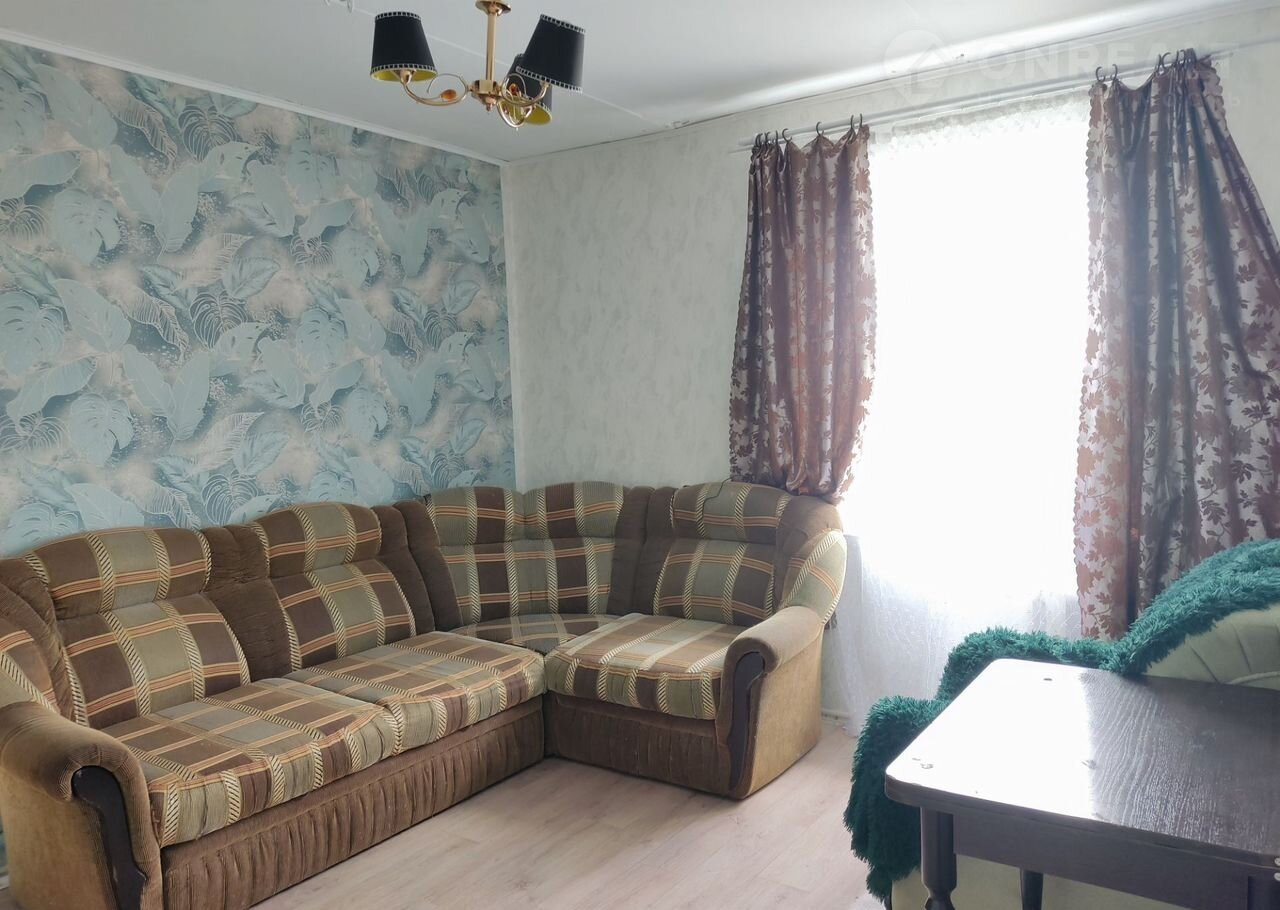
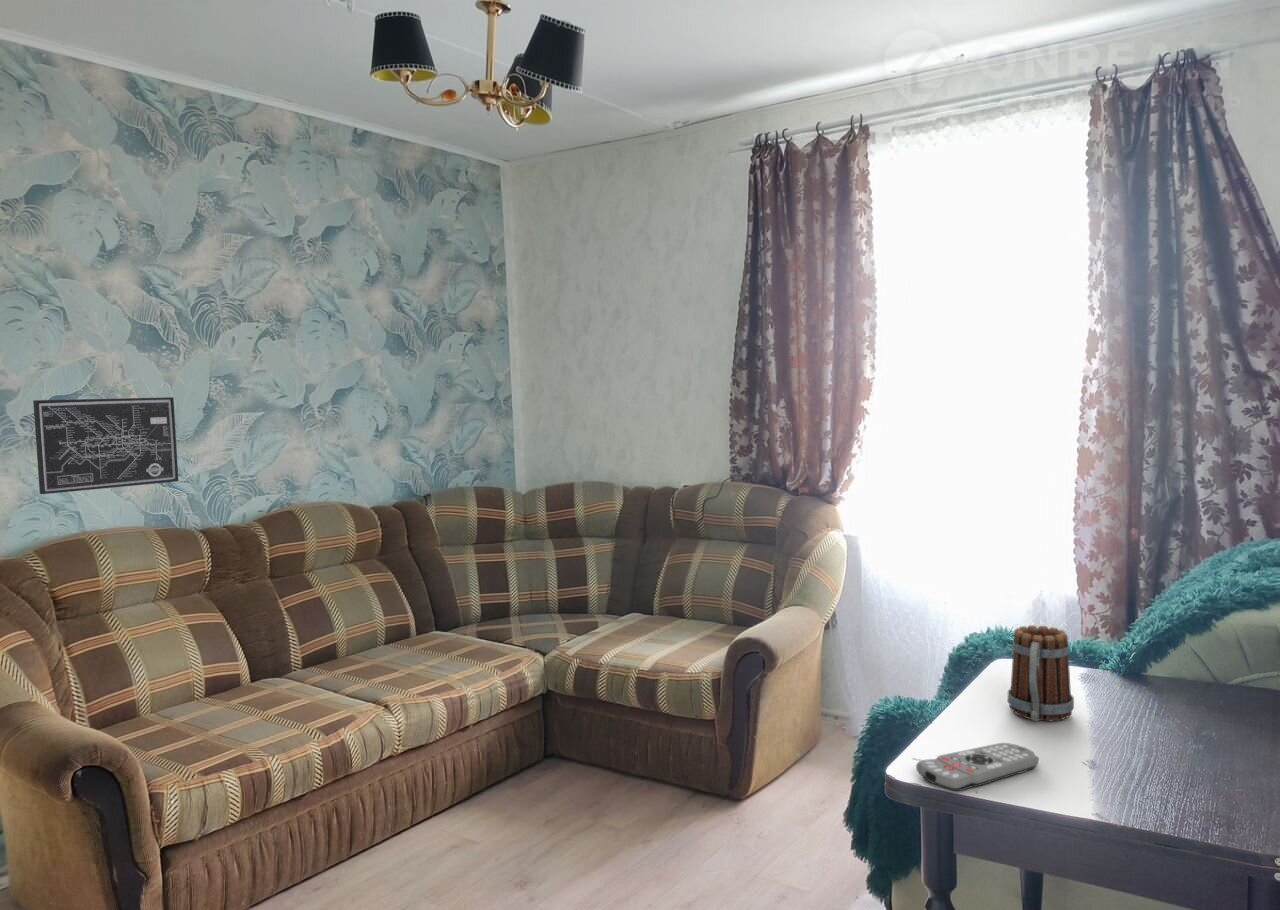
+ remote control [915,742,1040,792]
+ wall art [32,396,179,495]
+ mug [1007,624,1075,722]
